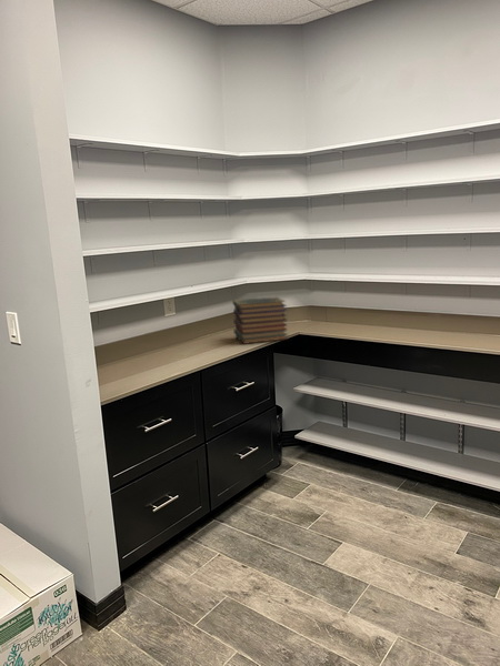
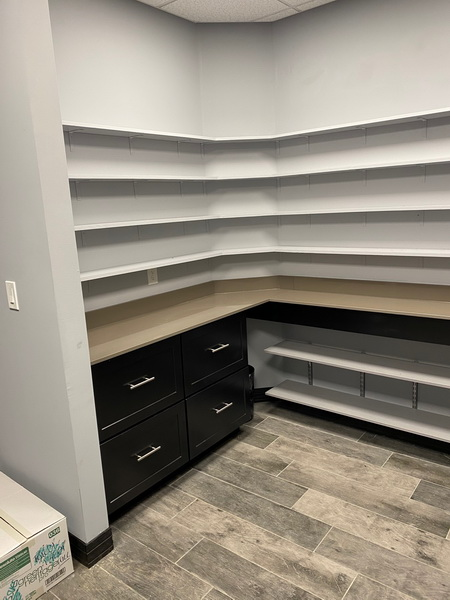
- book stack [232,296,289,345]
